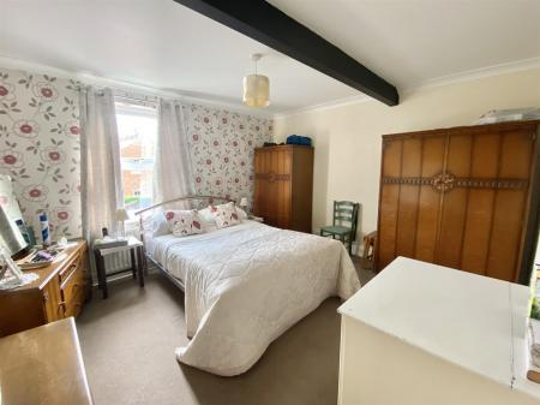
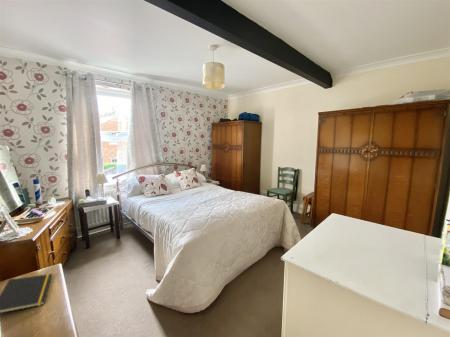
+ notepad [0,273,53,314]
